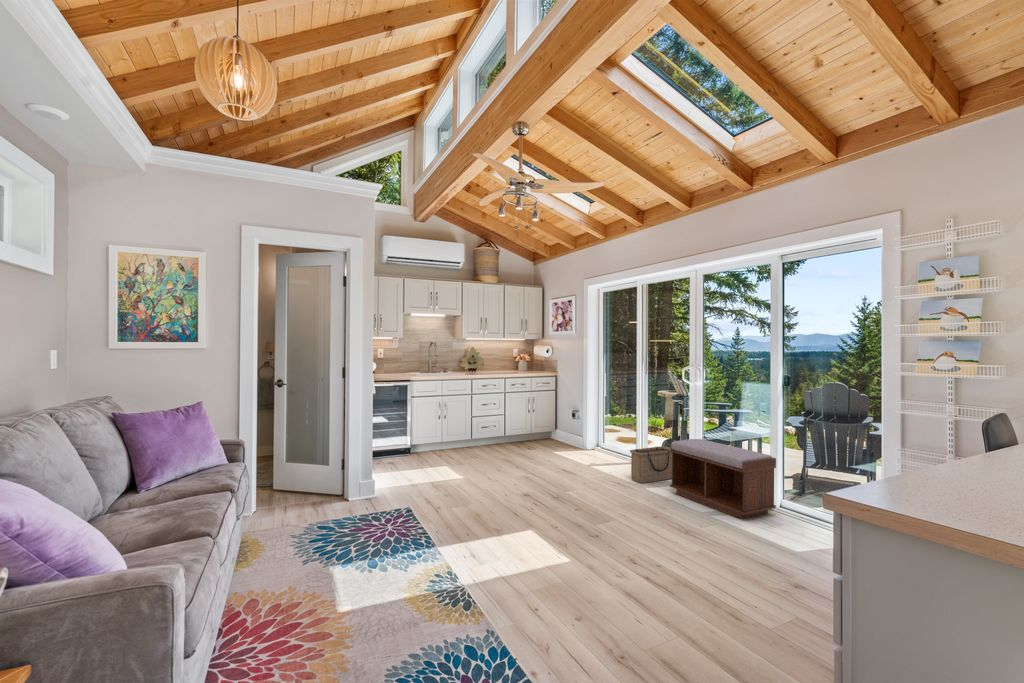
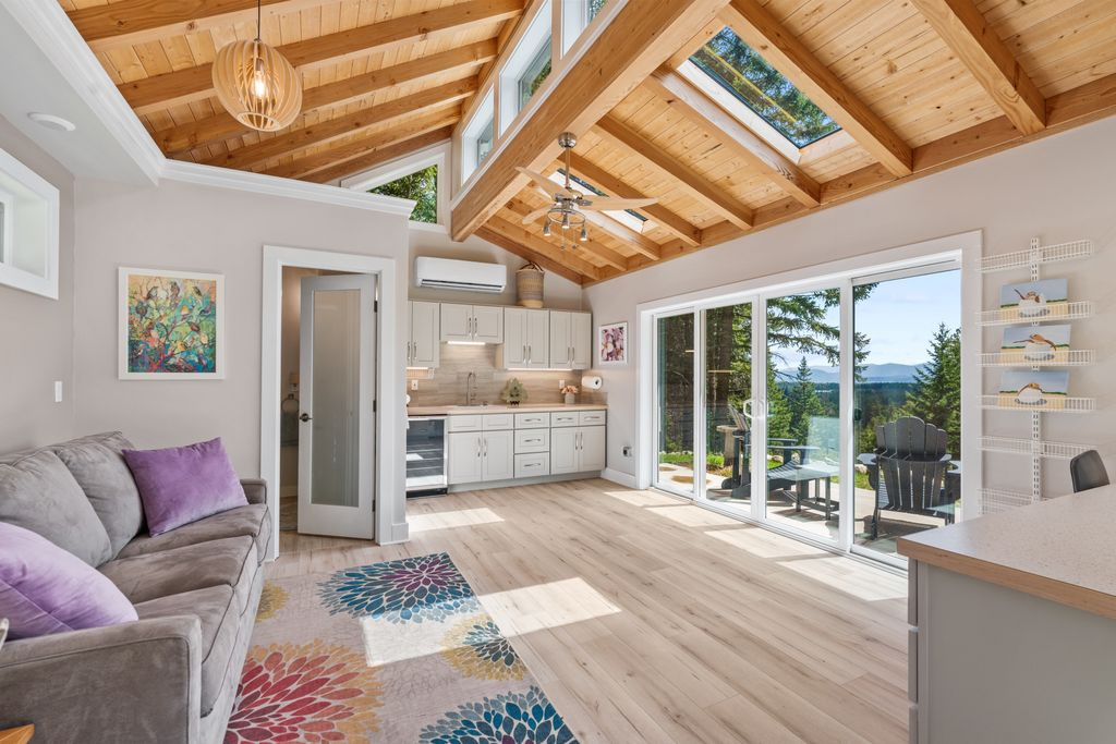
- basket [629,445,672,484]
- bench [669,438,777,520]
